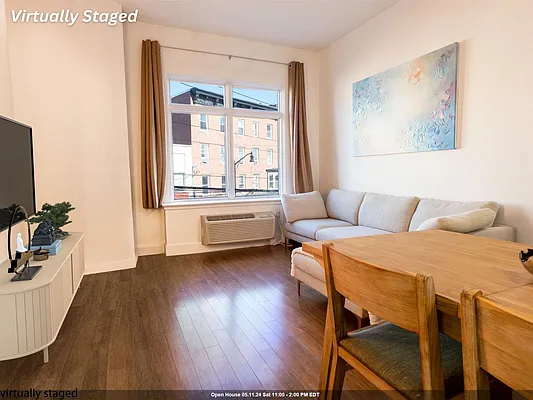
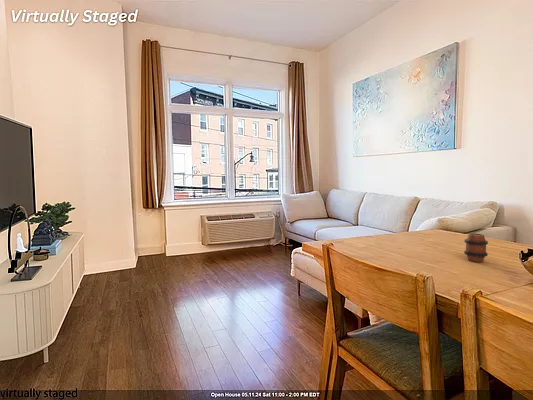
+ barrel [463,232,489,263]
